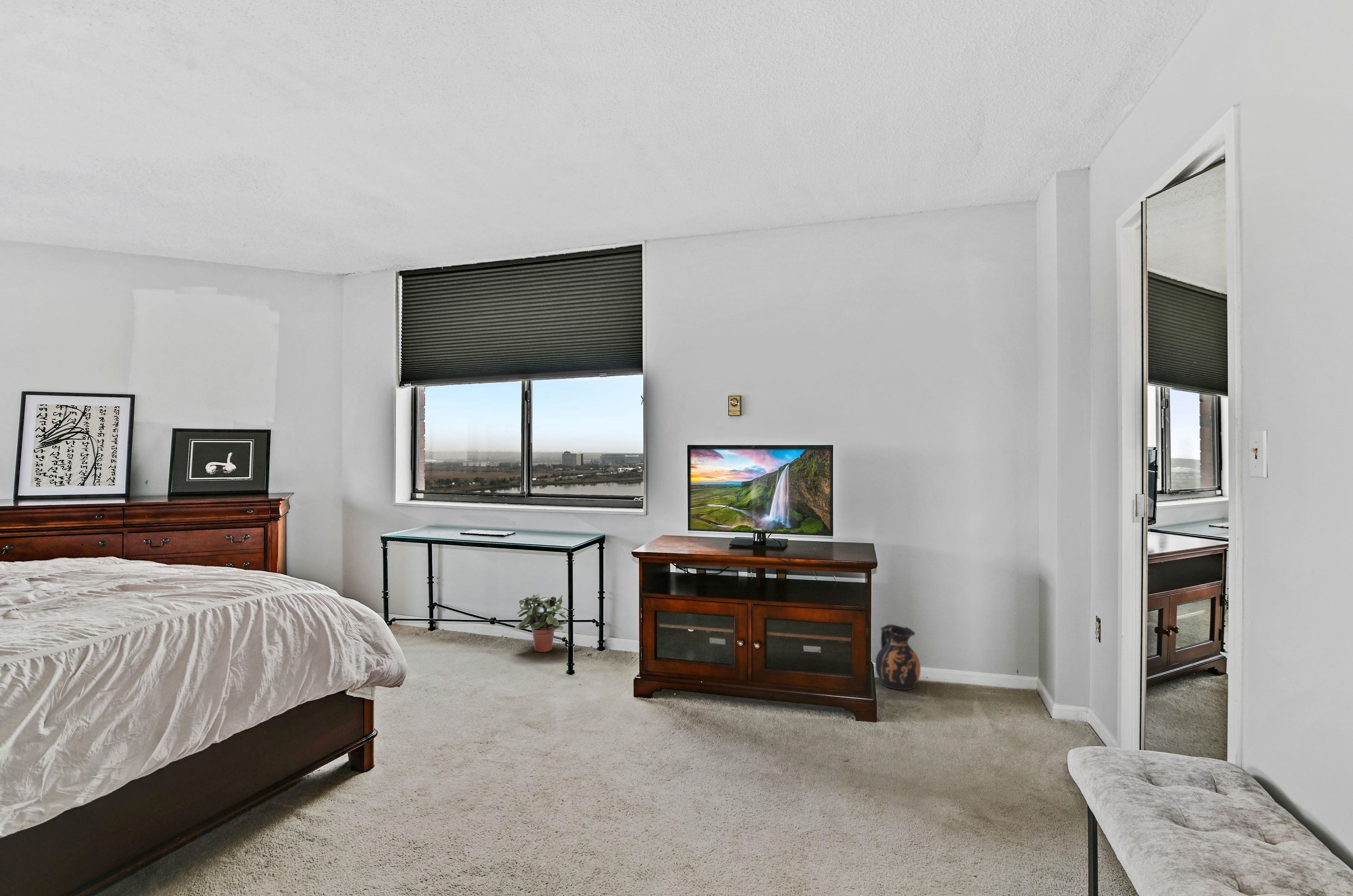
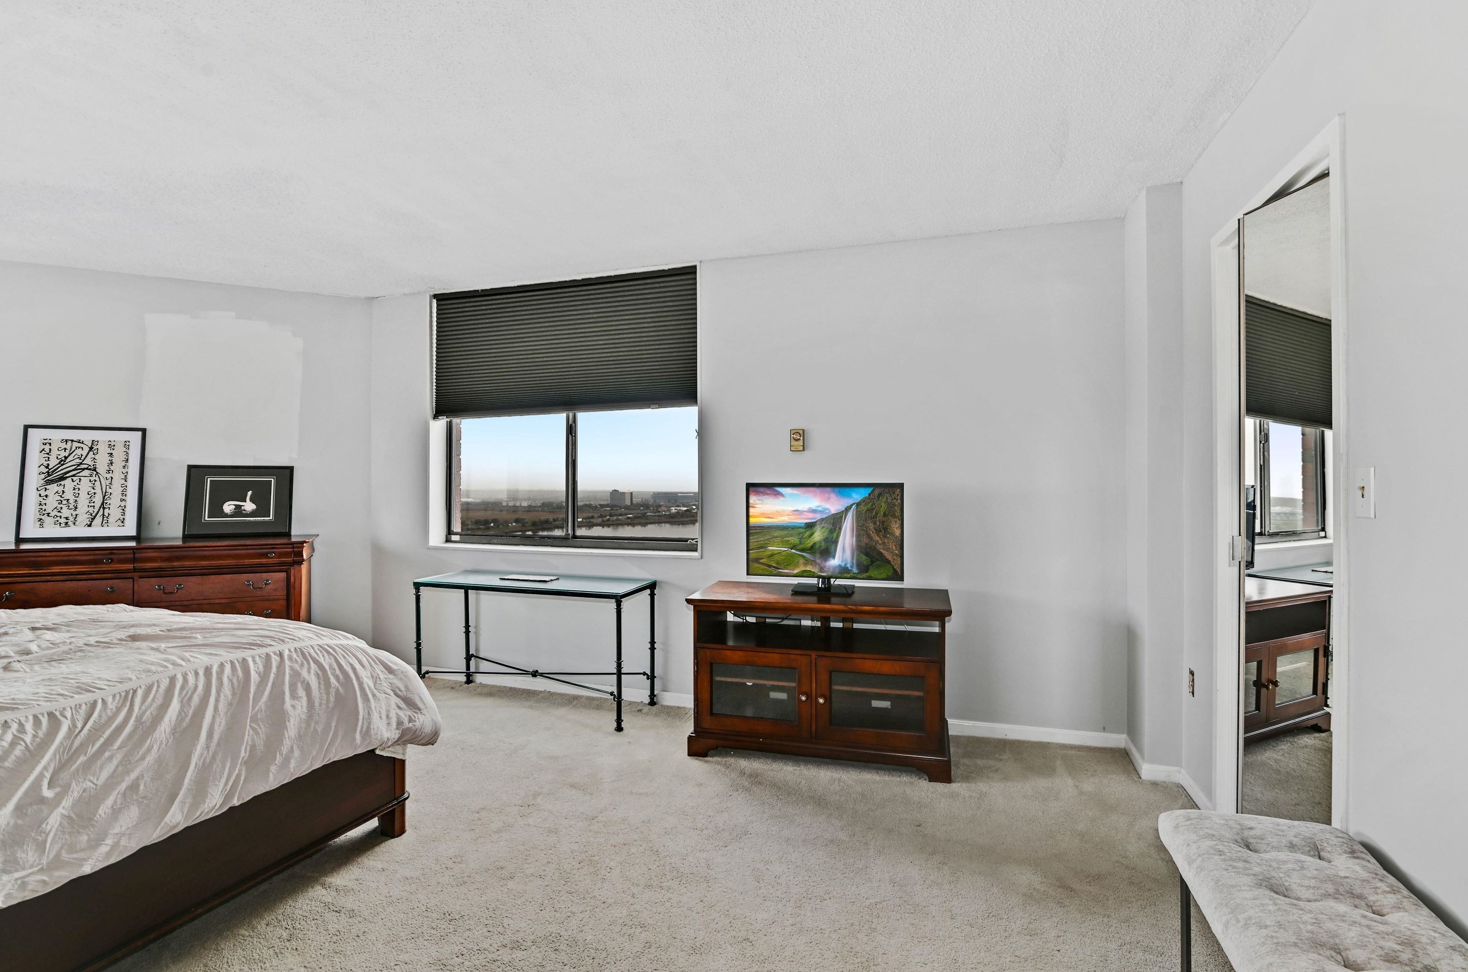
- potted plant [514,593,568,653]
- ceramic jug [875,624,921,690]
